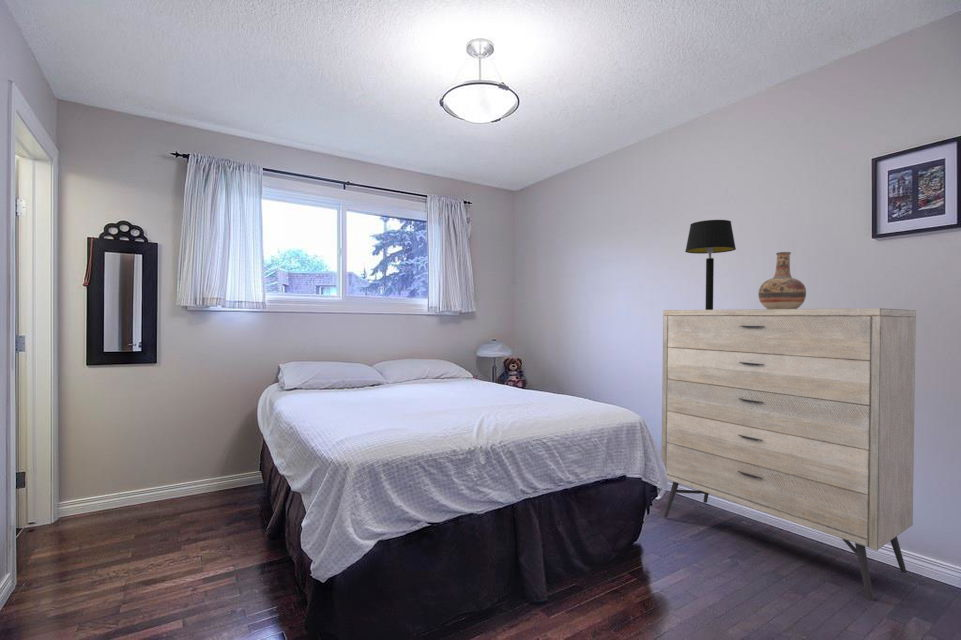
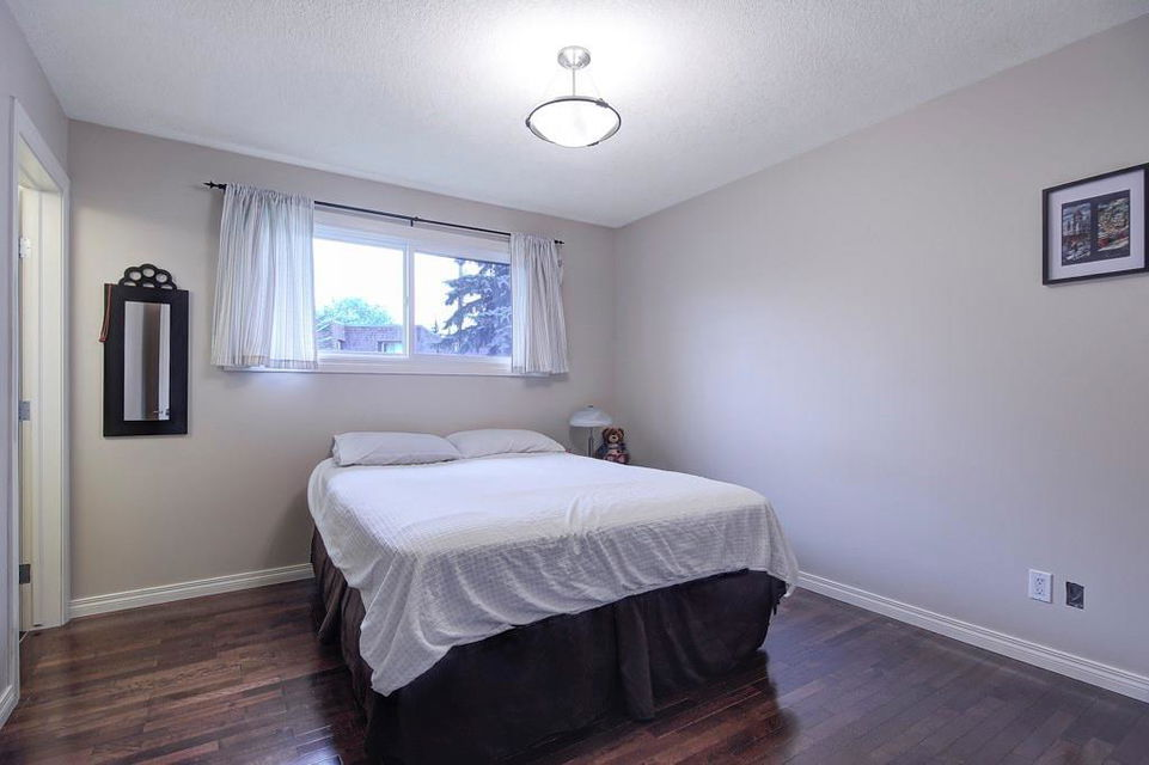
- dresser [661,307,917,602]
- vase [757,251,807,309]
- table lamp [684,219,737,310]
